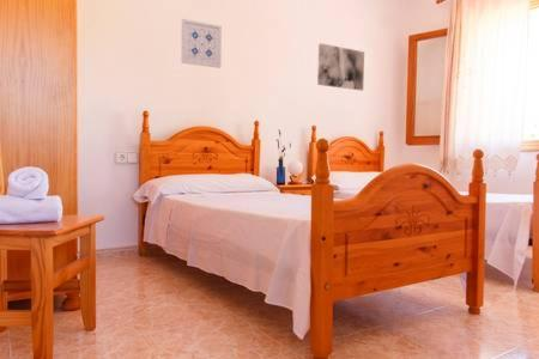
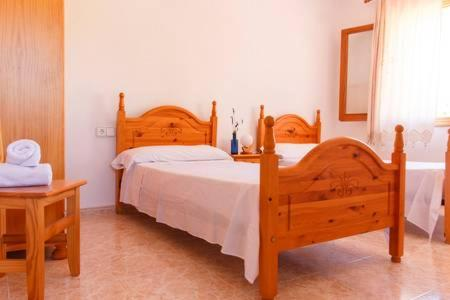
- wall art [316,42,365,91]
- wall art [181,18,223,69]
